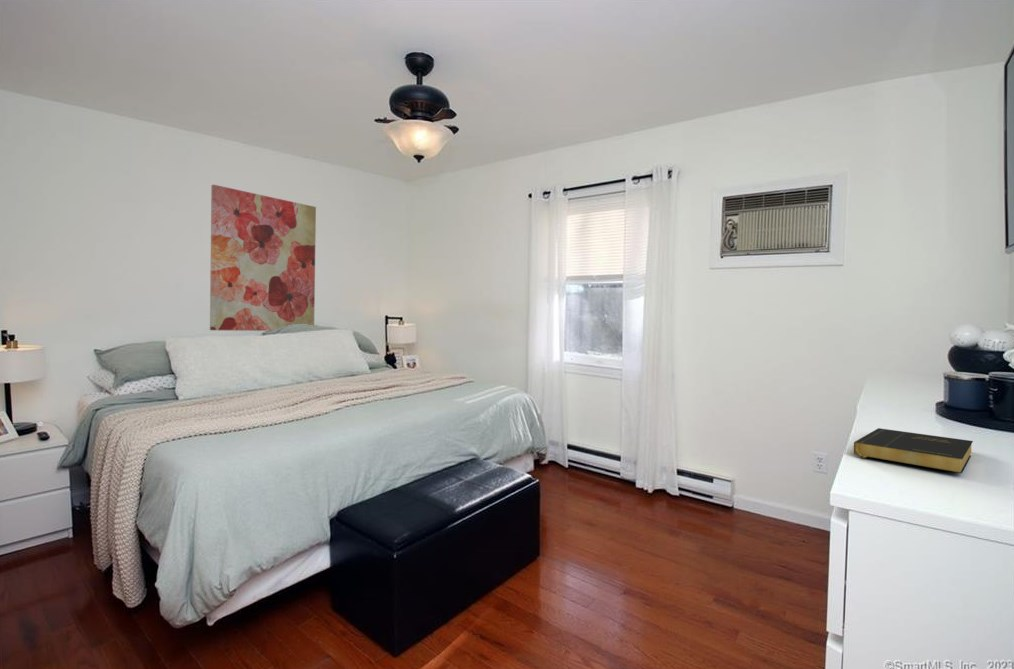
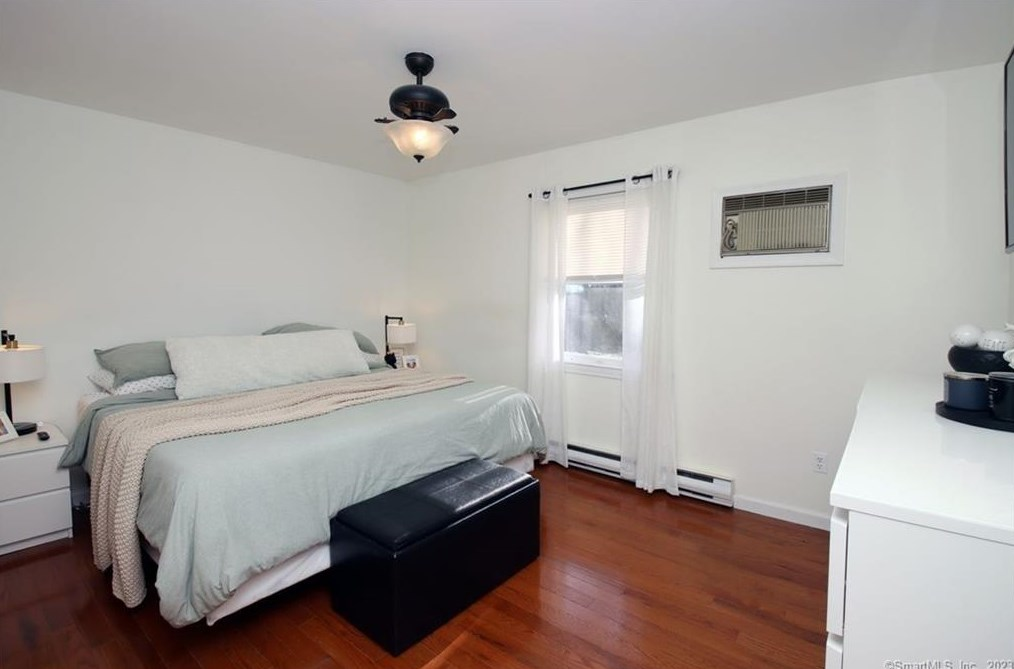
- book [853,427,974,474]
- wall art [209,184,317,332]
